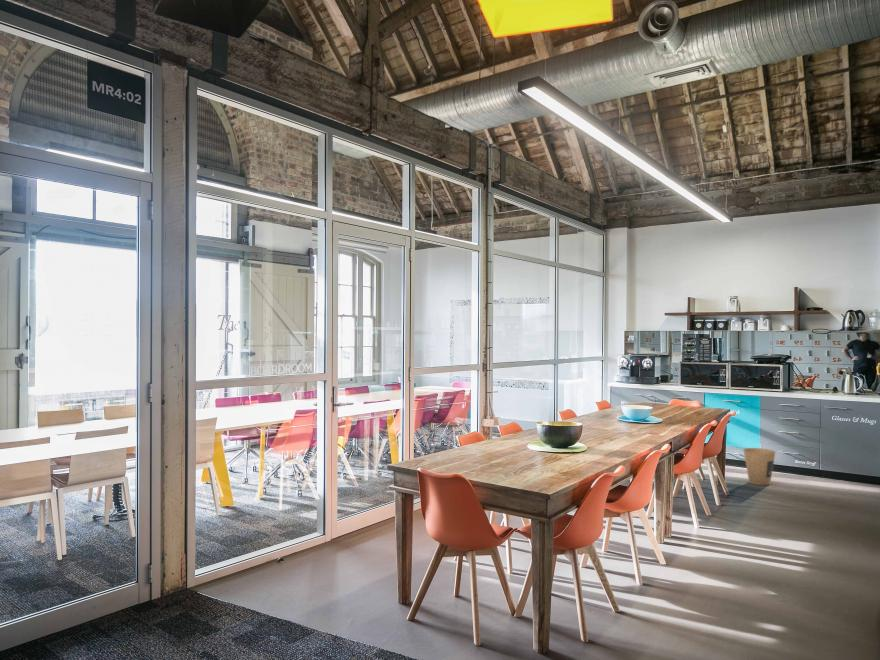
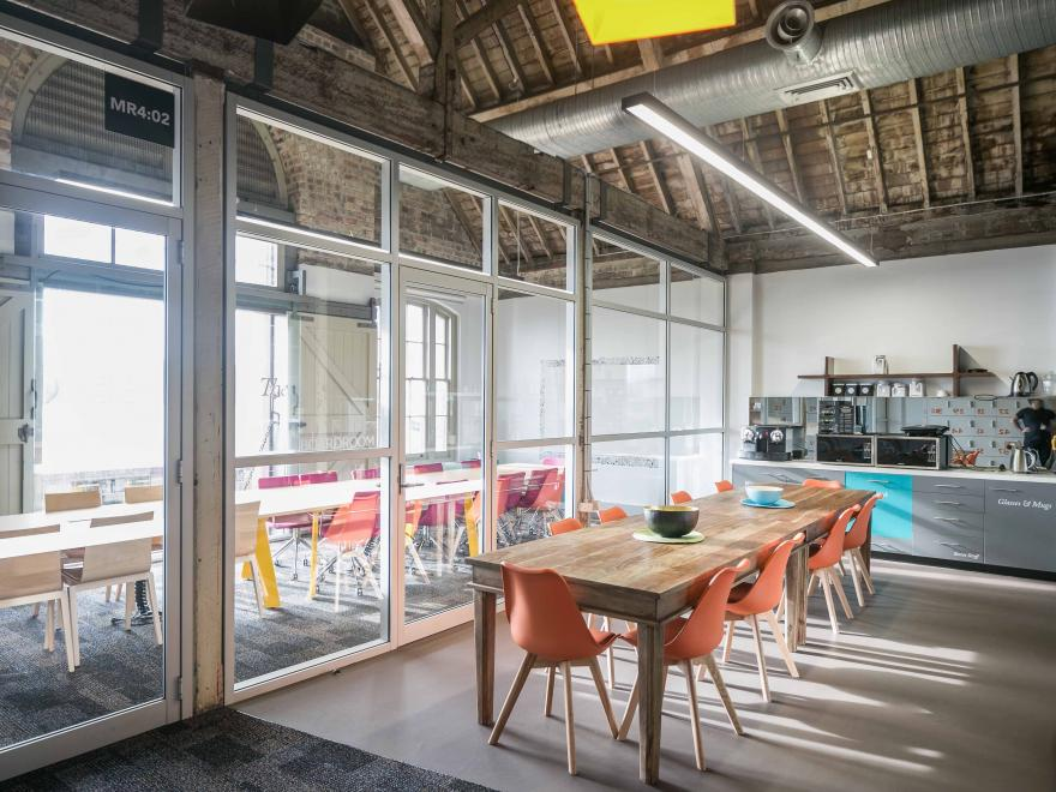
- trash can [742,447,777,487]
